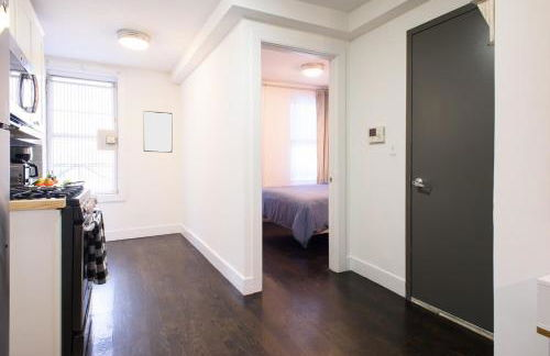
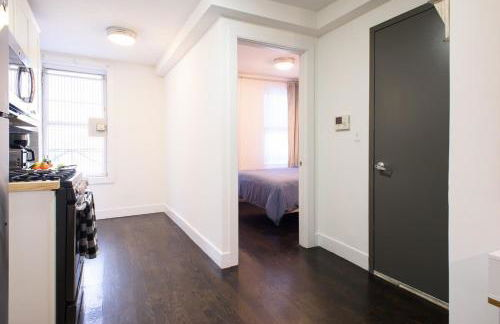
- writing board [143,110,173,154]
